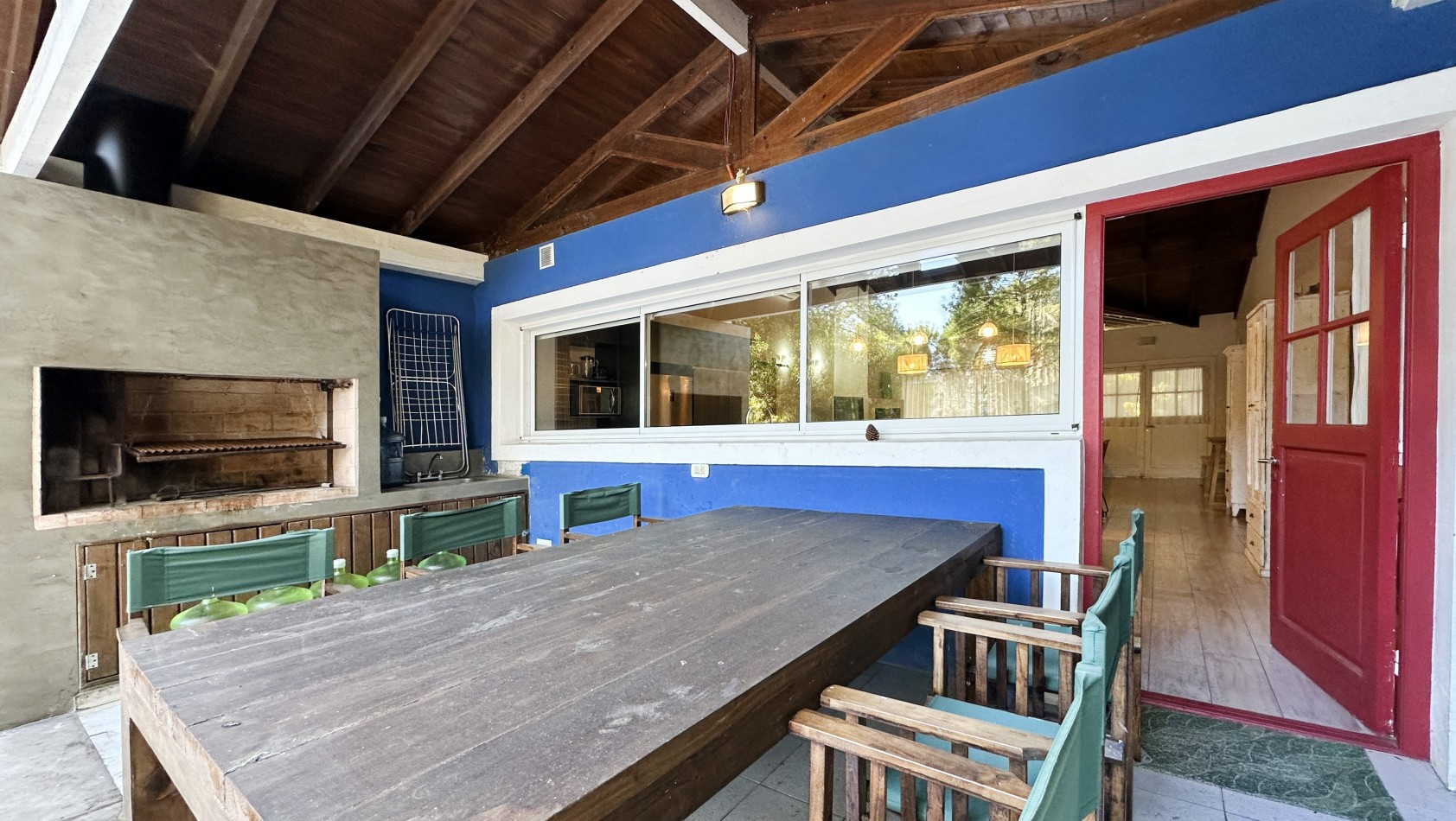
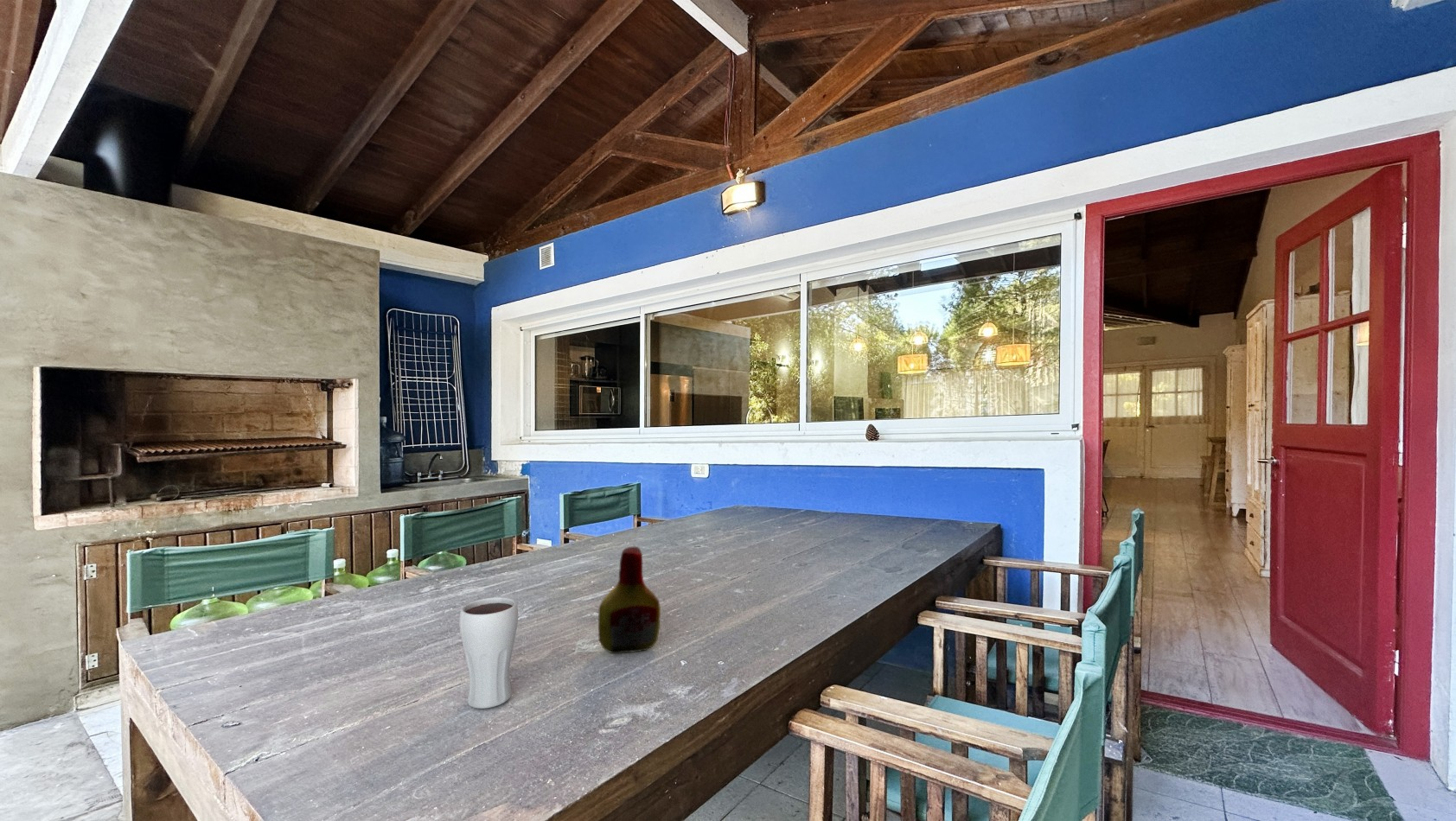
+ drinking glass [458,596,519,710]
+ bottle [597,546,661,654]
